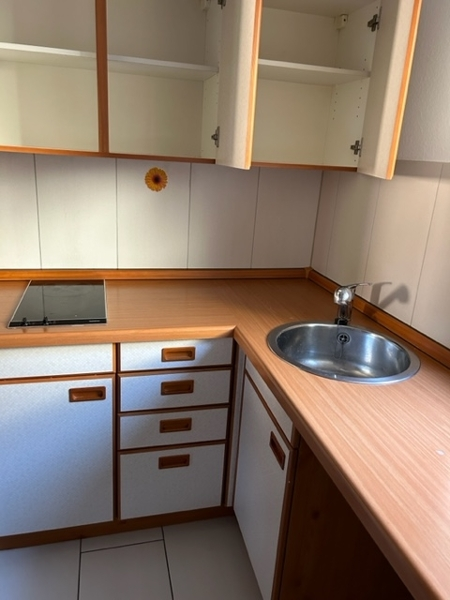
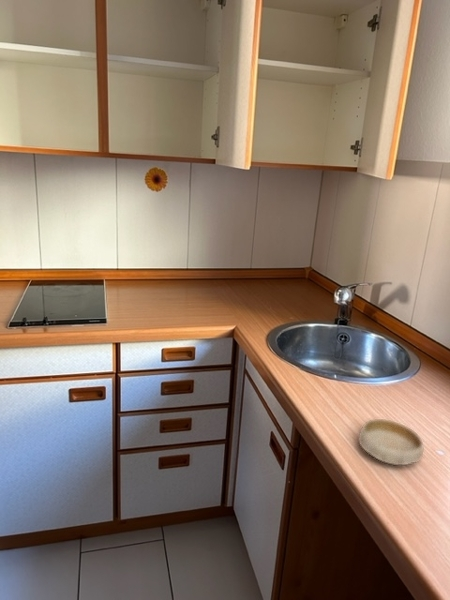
+ bowl [357,418,424,466]
